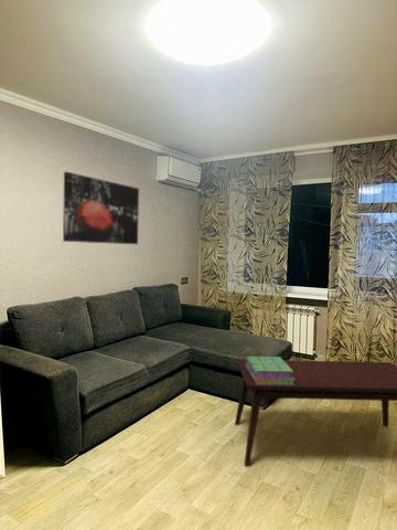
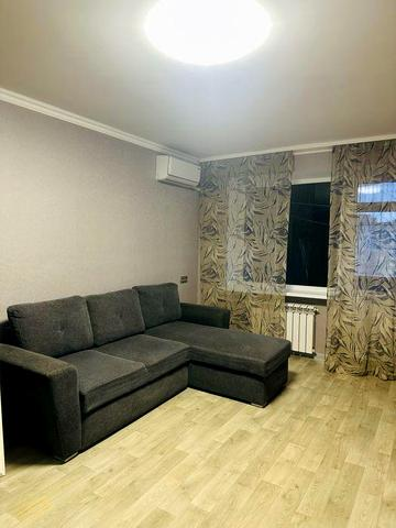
- wall art [62,170,140,245]
- coffee table [234,358,397,466]
- stack of books [246,356,296,385]
